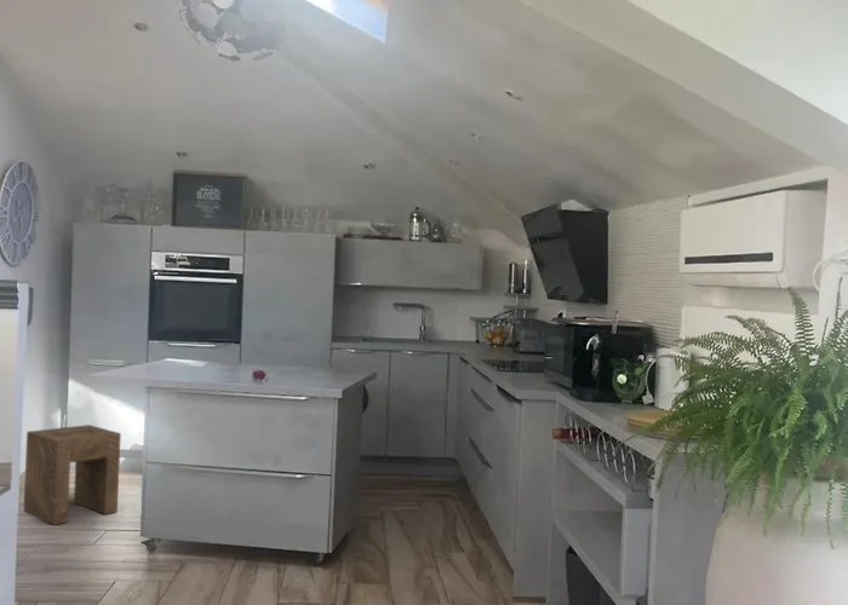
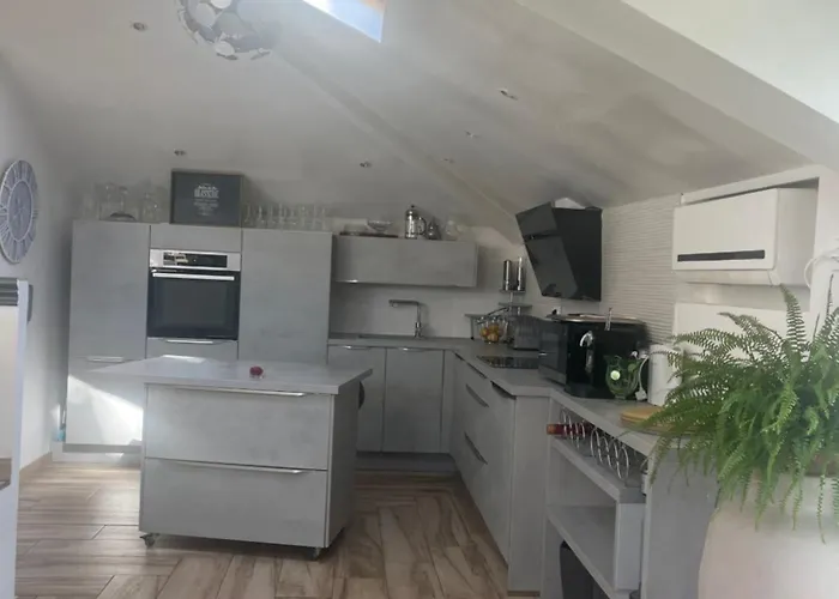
- stool [23,424,122,526]
